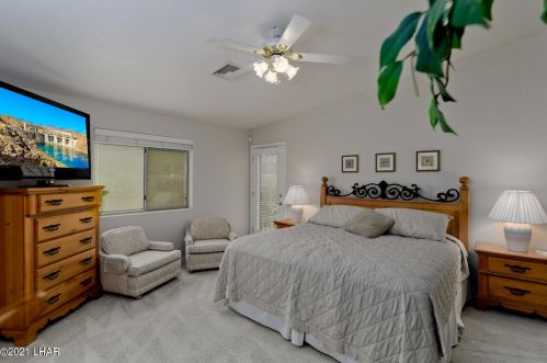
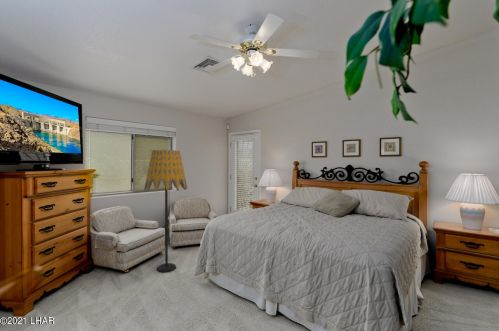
+ floor lamp [143,149,188,273]
